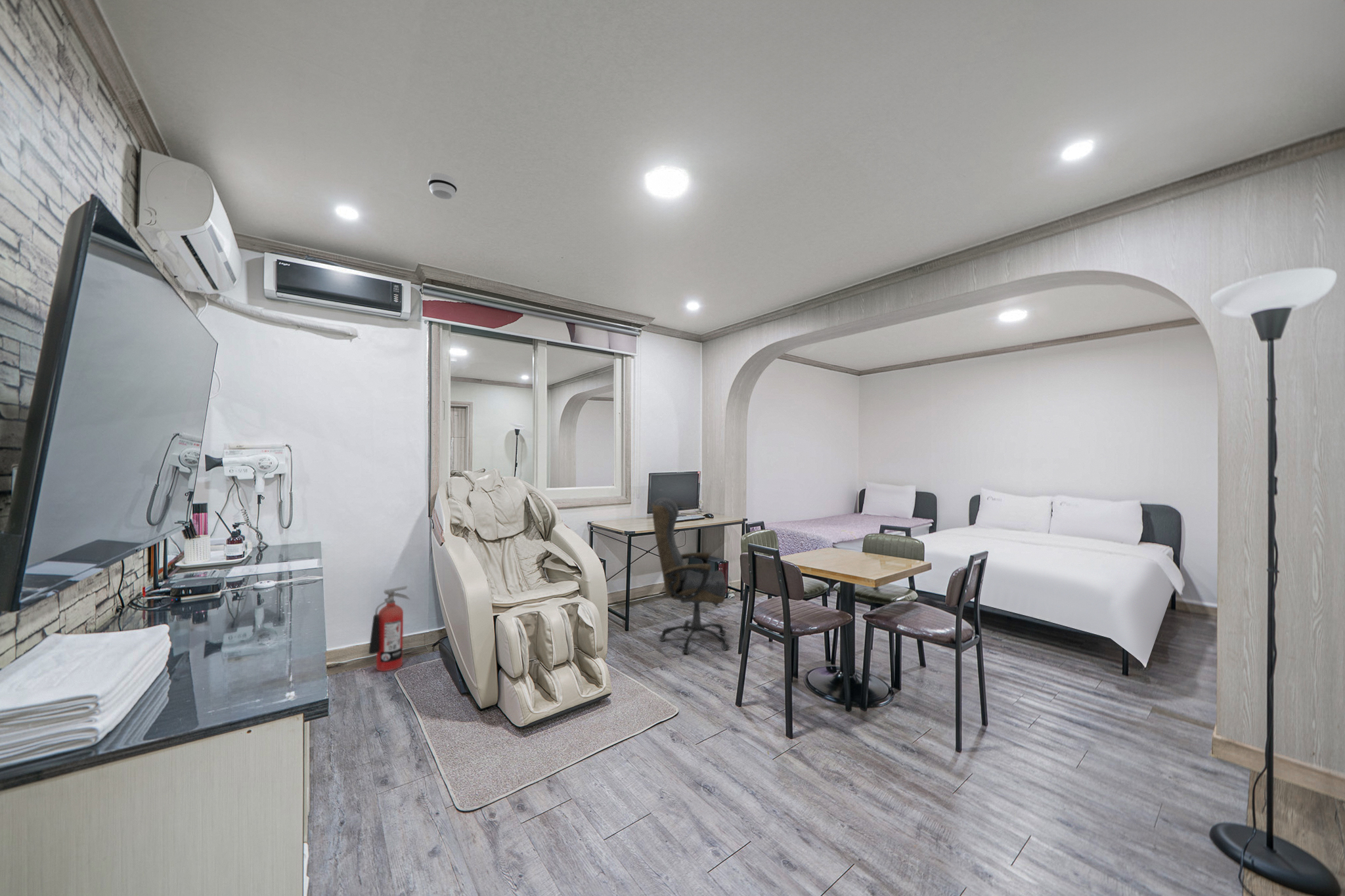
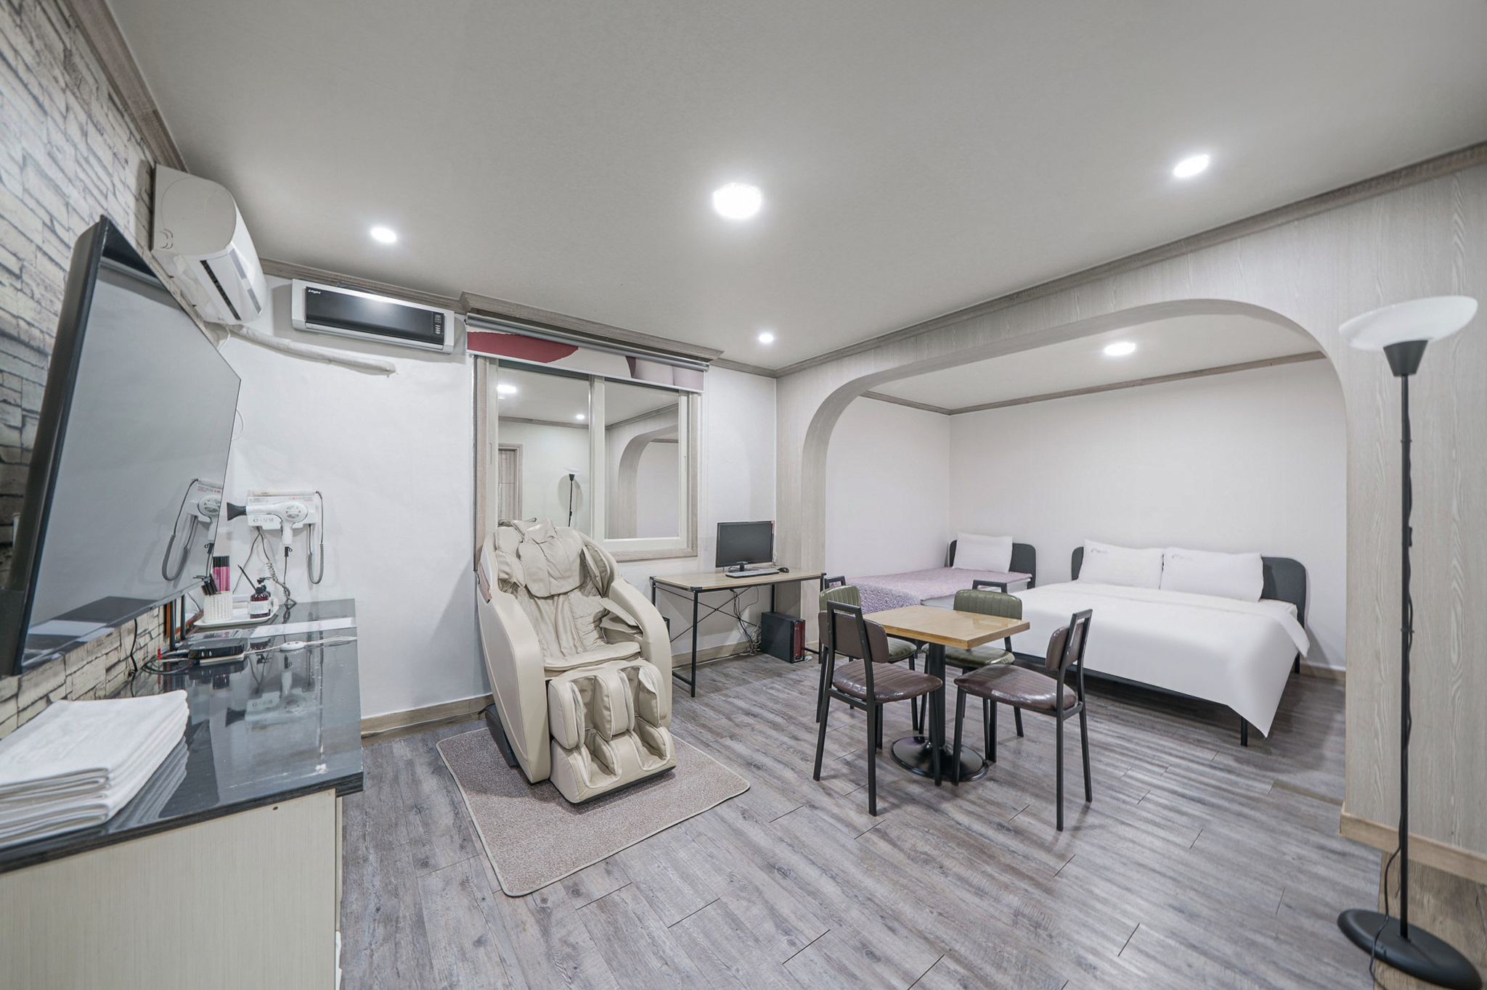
- fire extinguisher [368,585,410,672]
- smoke detector [428,173,458,200]
- office chair [651,496,730,655]
